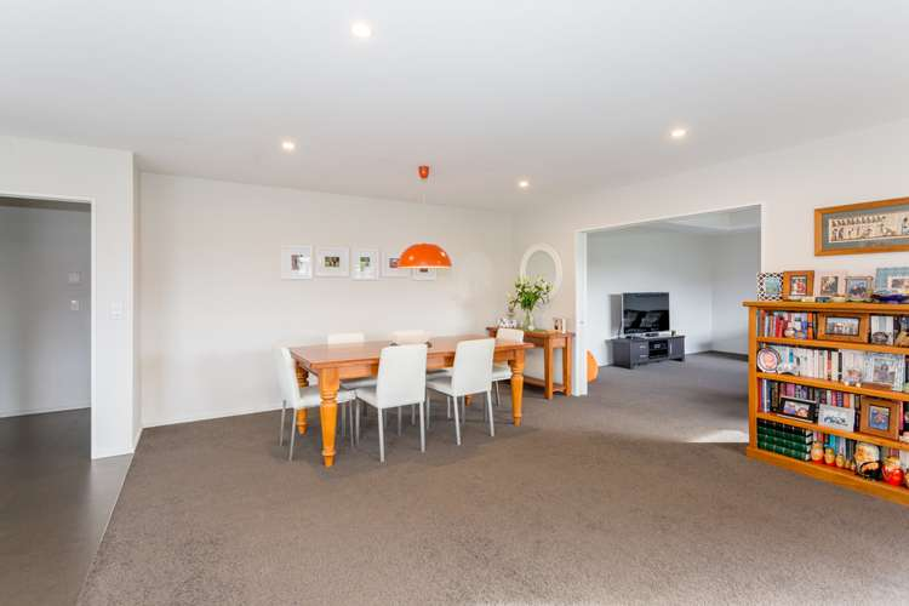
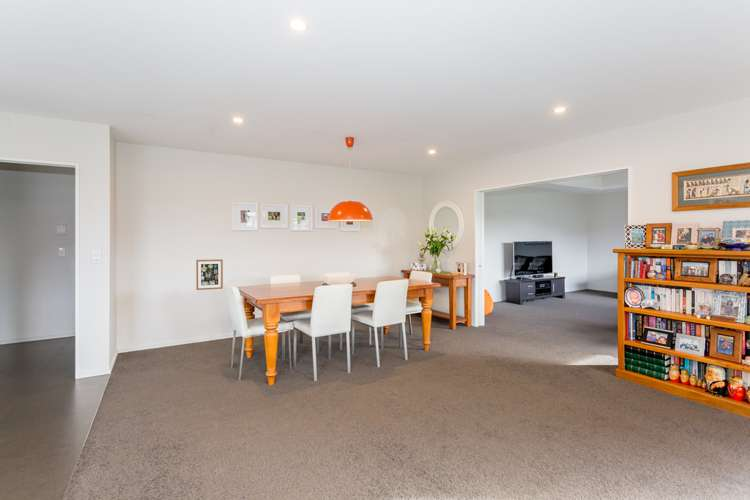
+ wall art [195,258,224,291]
